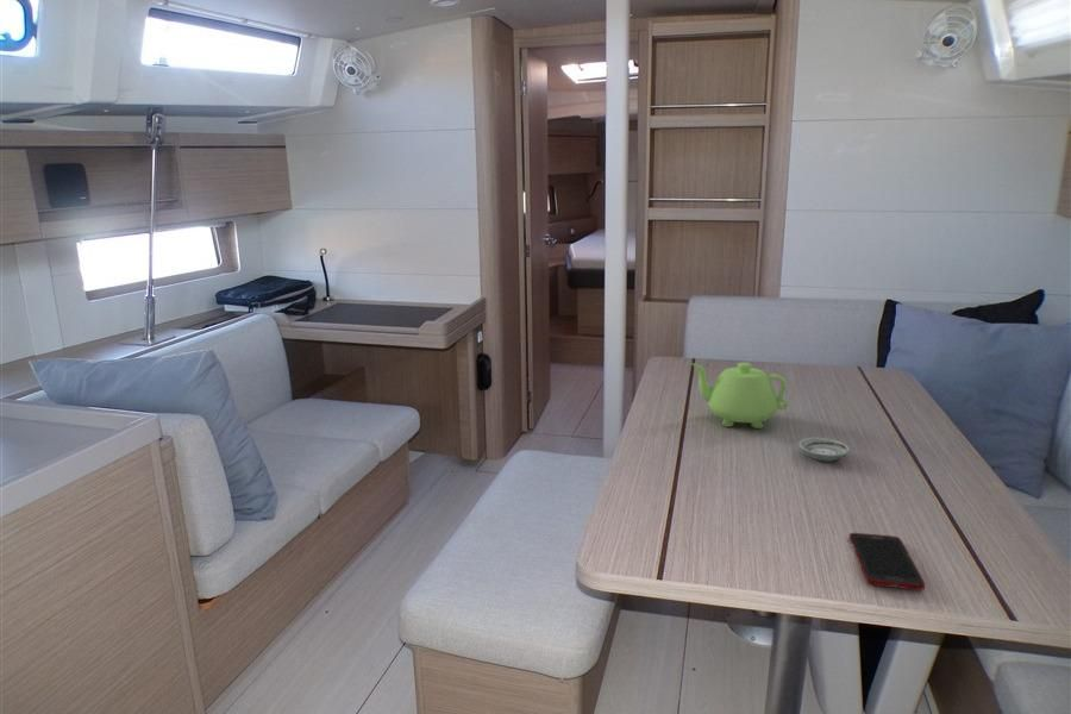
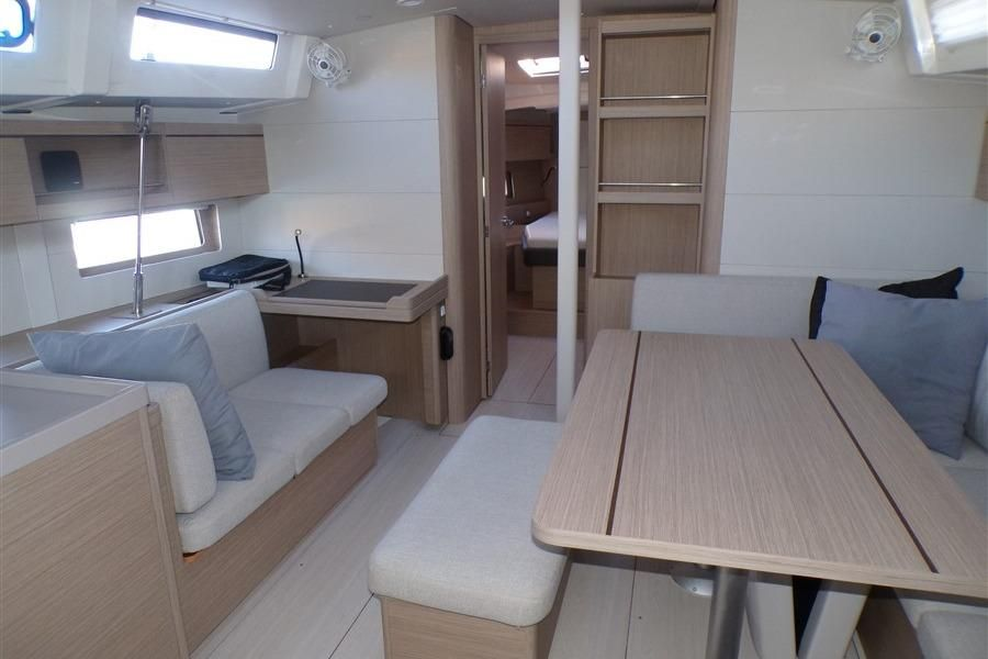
- teapot [690,362,789,430]
- saucer [797,437,851,463]
- cell phone [848,532,926,591]
